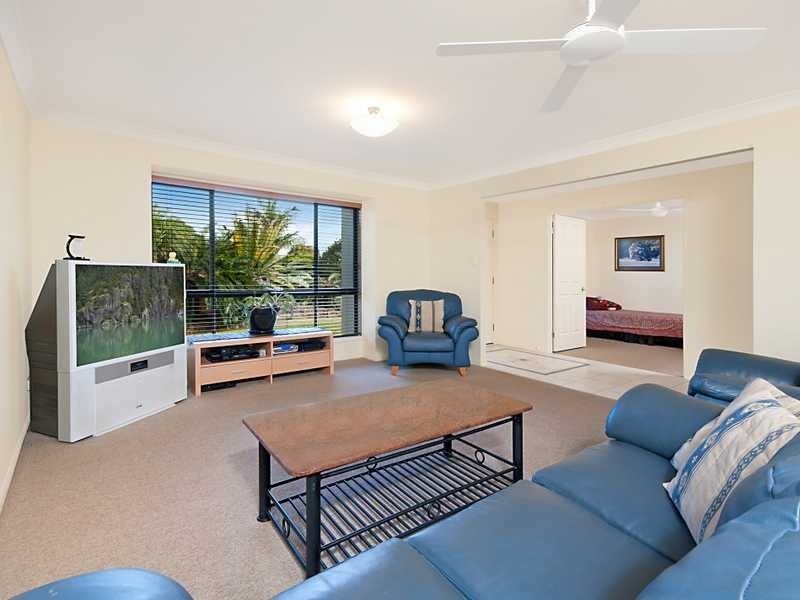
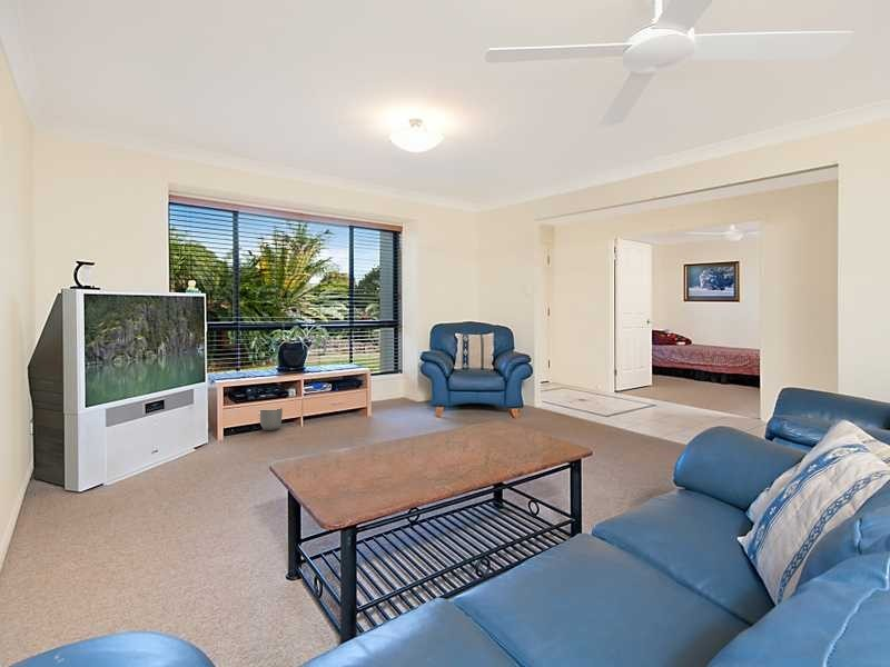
+ planter [259,407,284,431]
